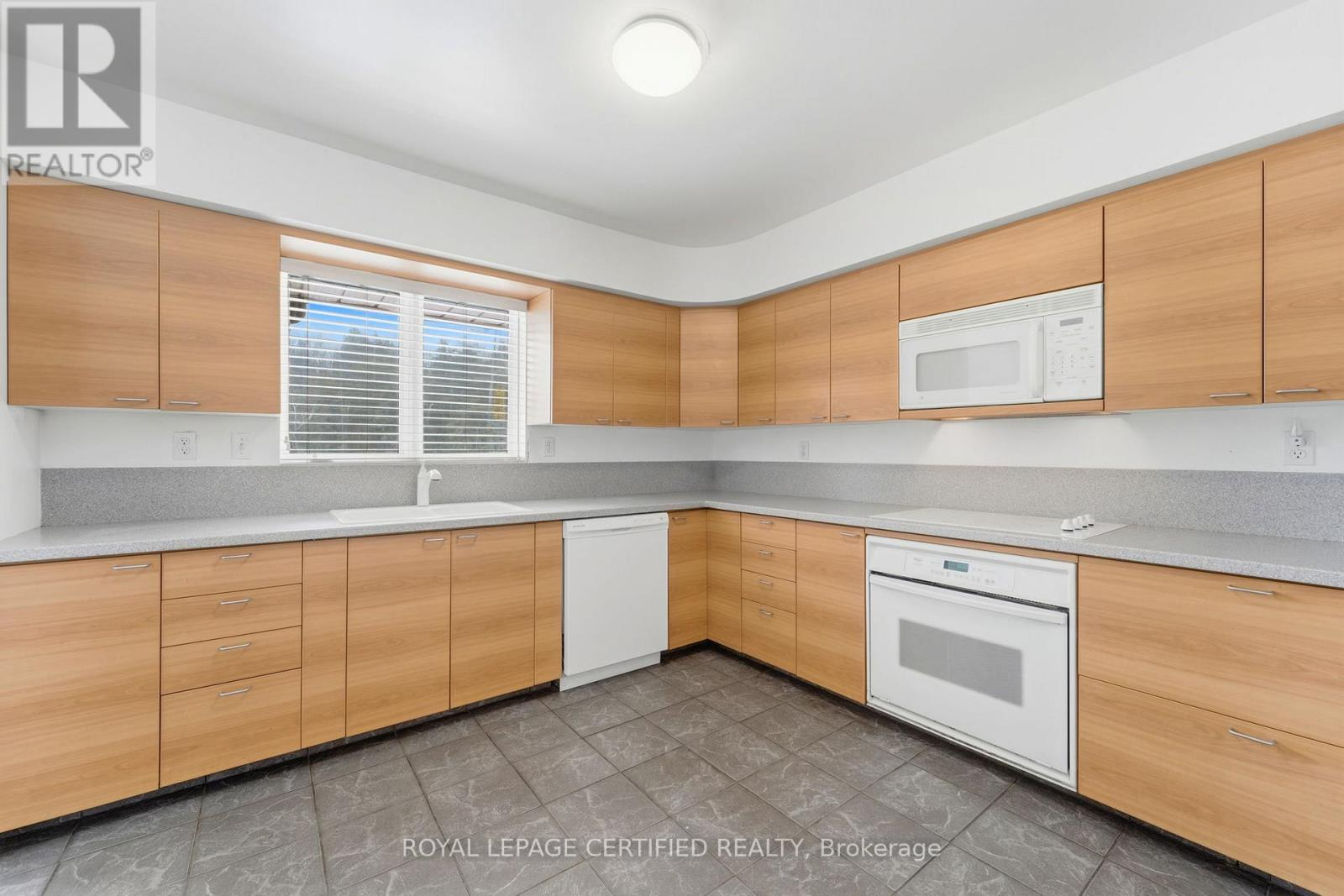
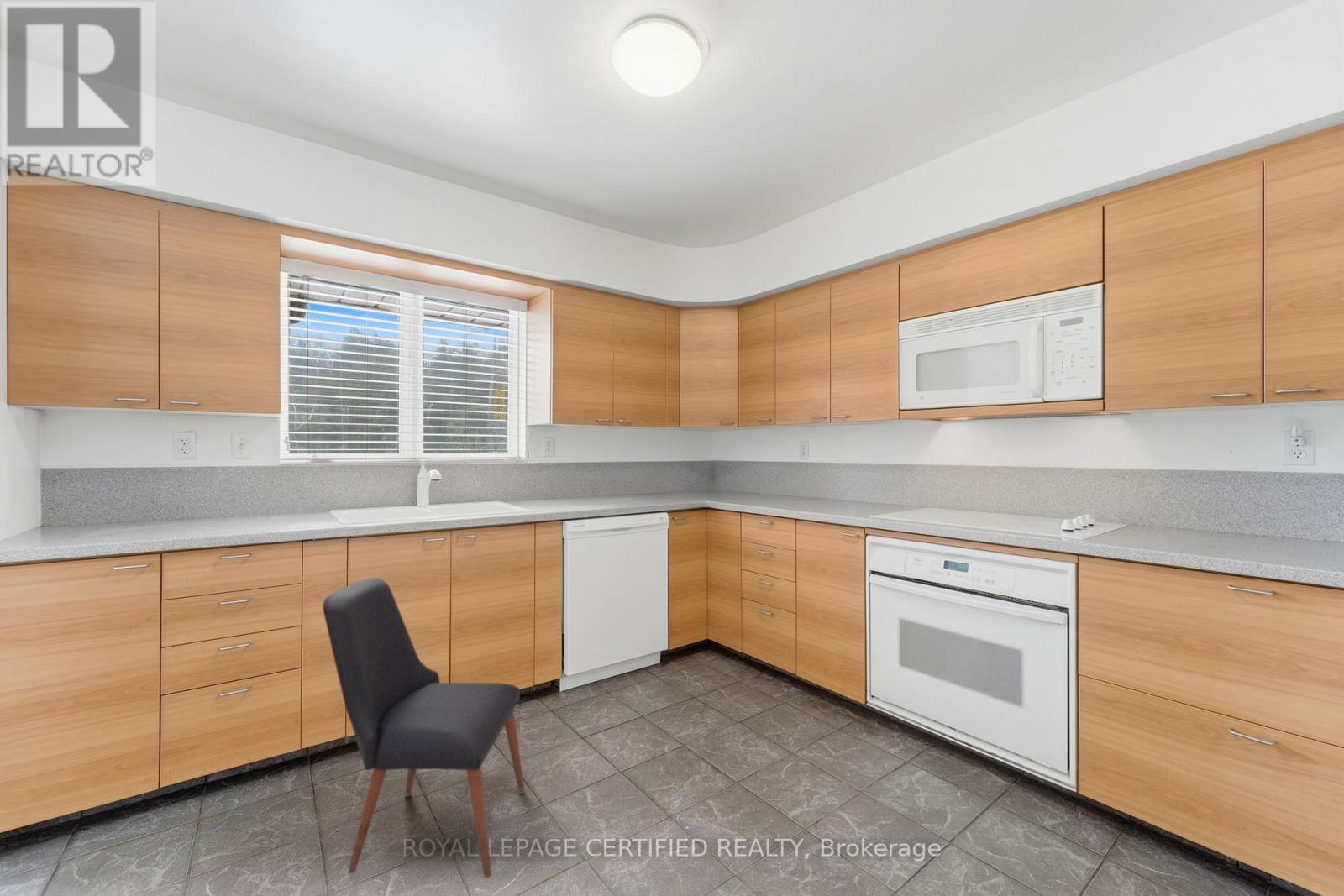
+ chair [322,577,526,878]
